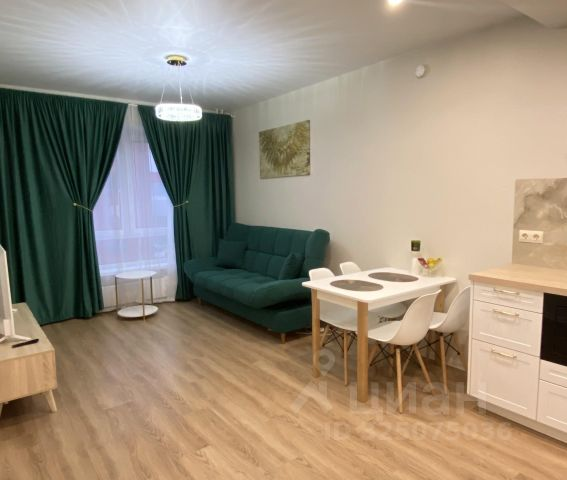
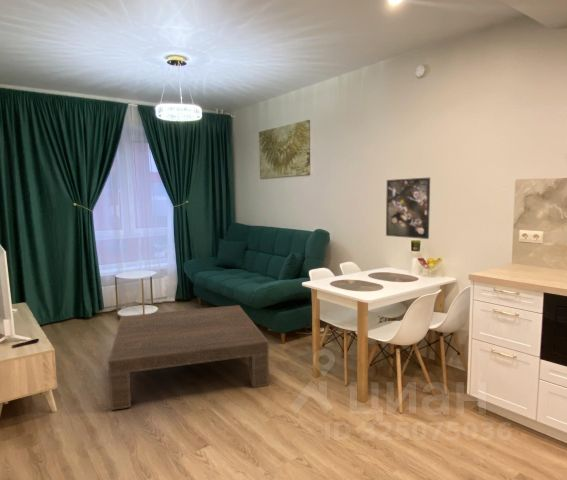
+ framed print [385,177,431,240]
+ coffee table [107,304,270,411]
